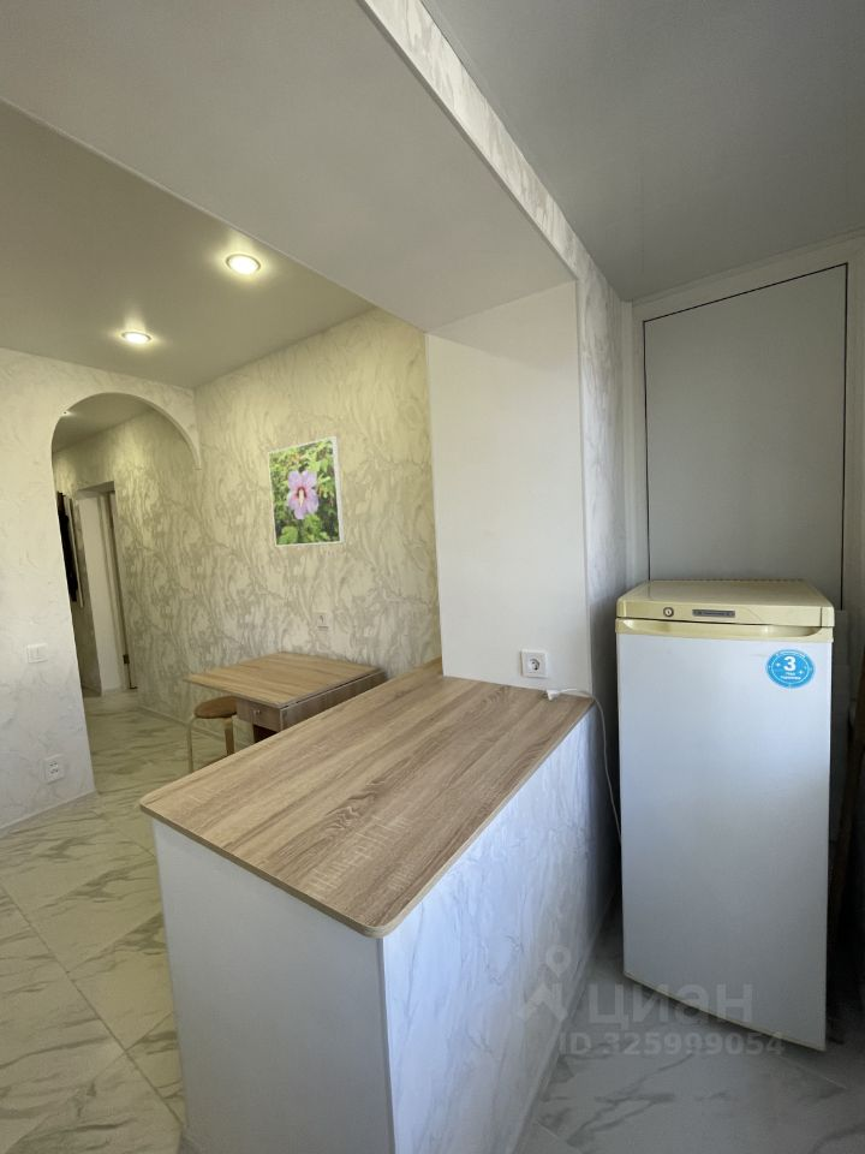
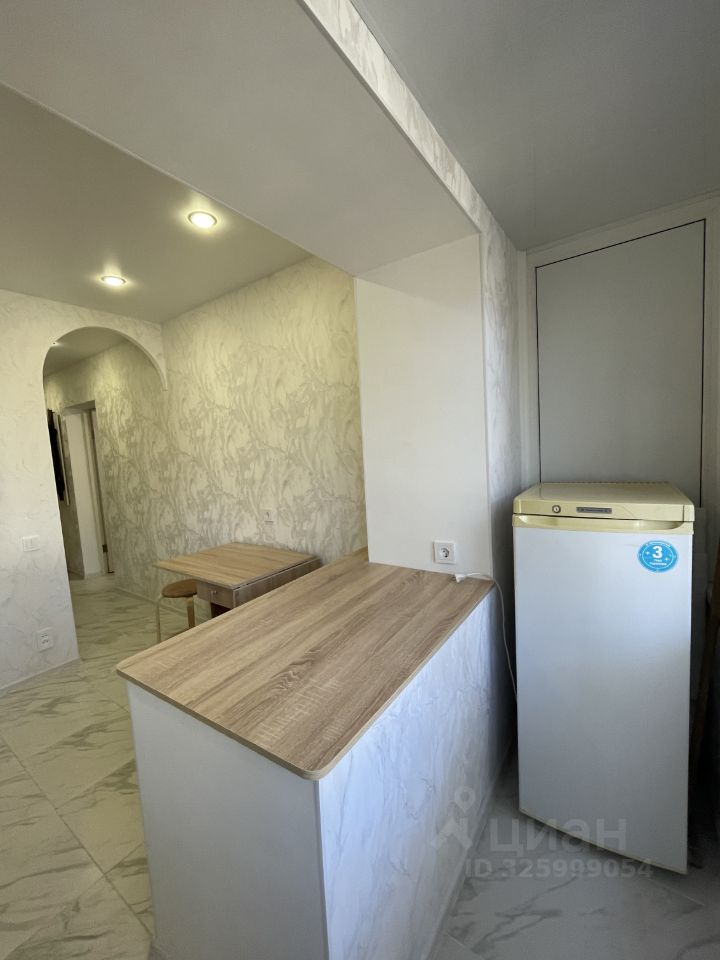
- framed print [267,435,346,547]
